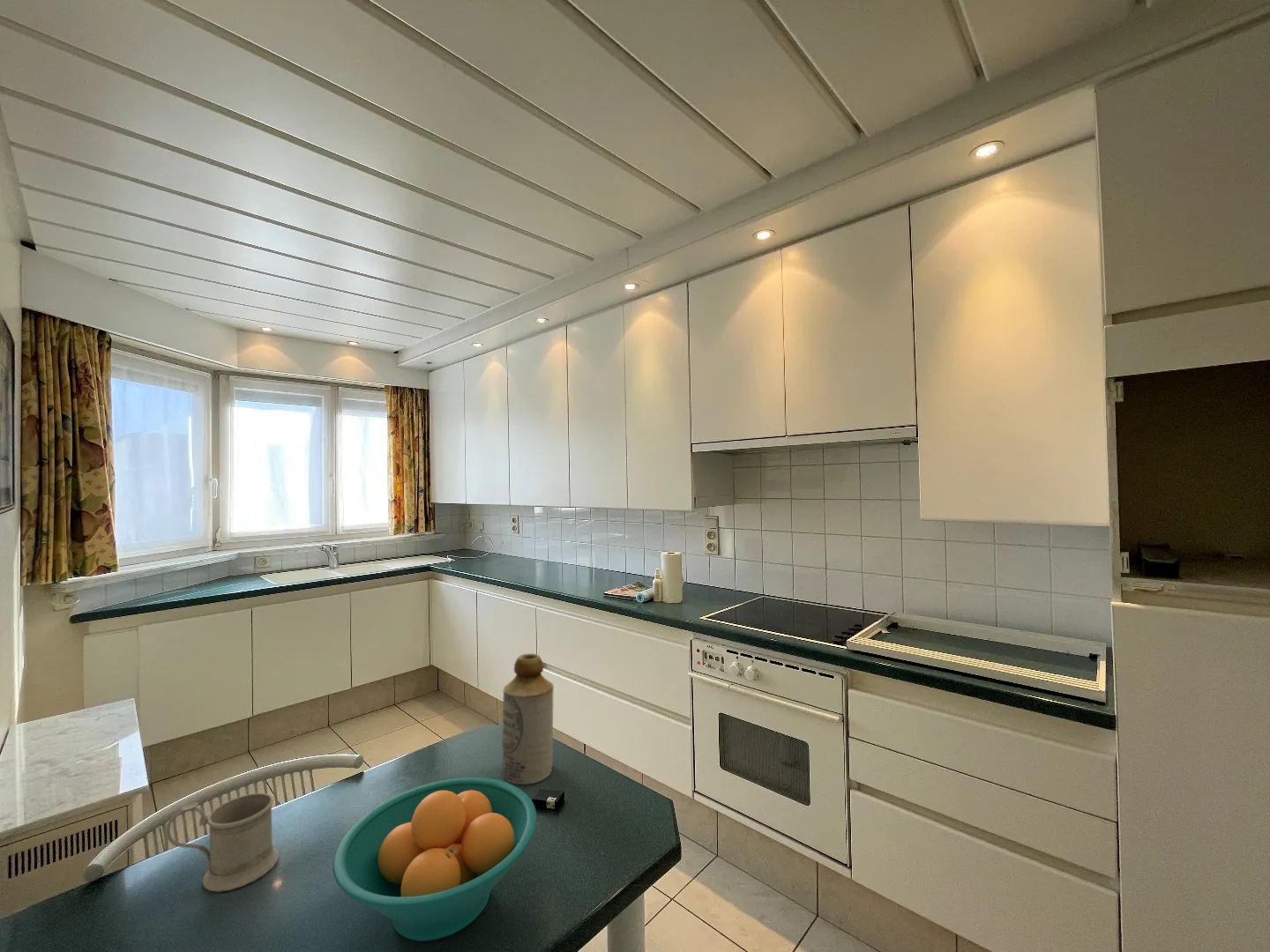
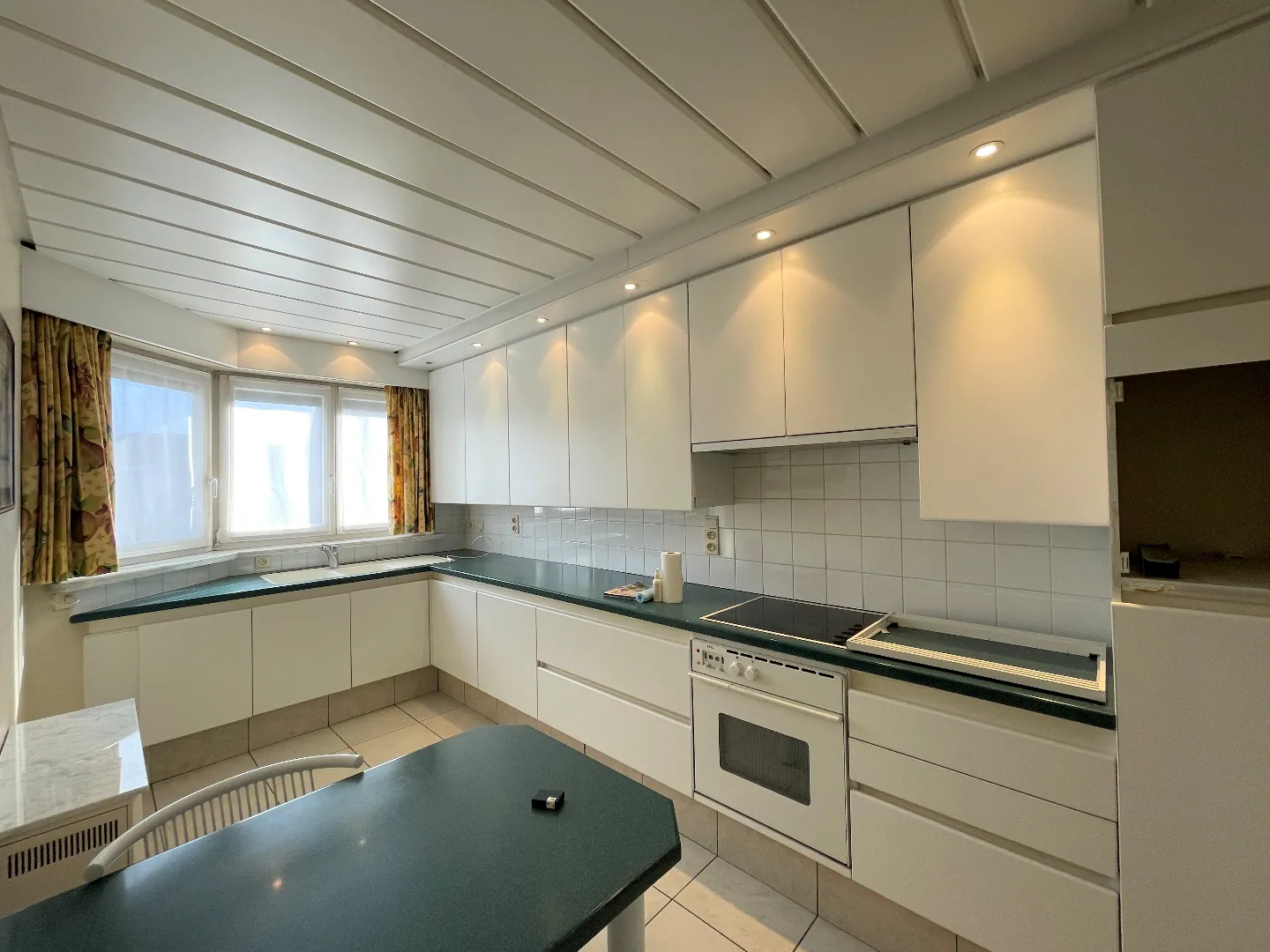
- fruit bowl [332,777,537,941]
- bottle [501,653,555,785]
- mug [165,792,280,893]
